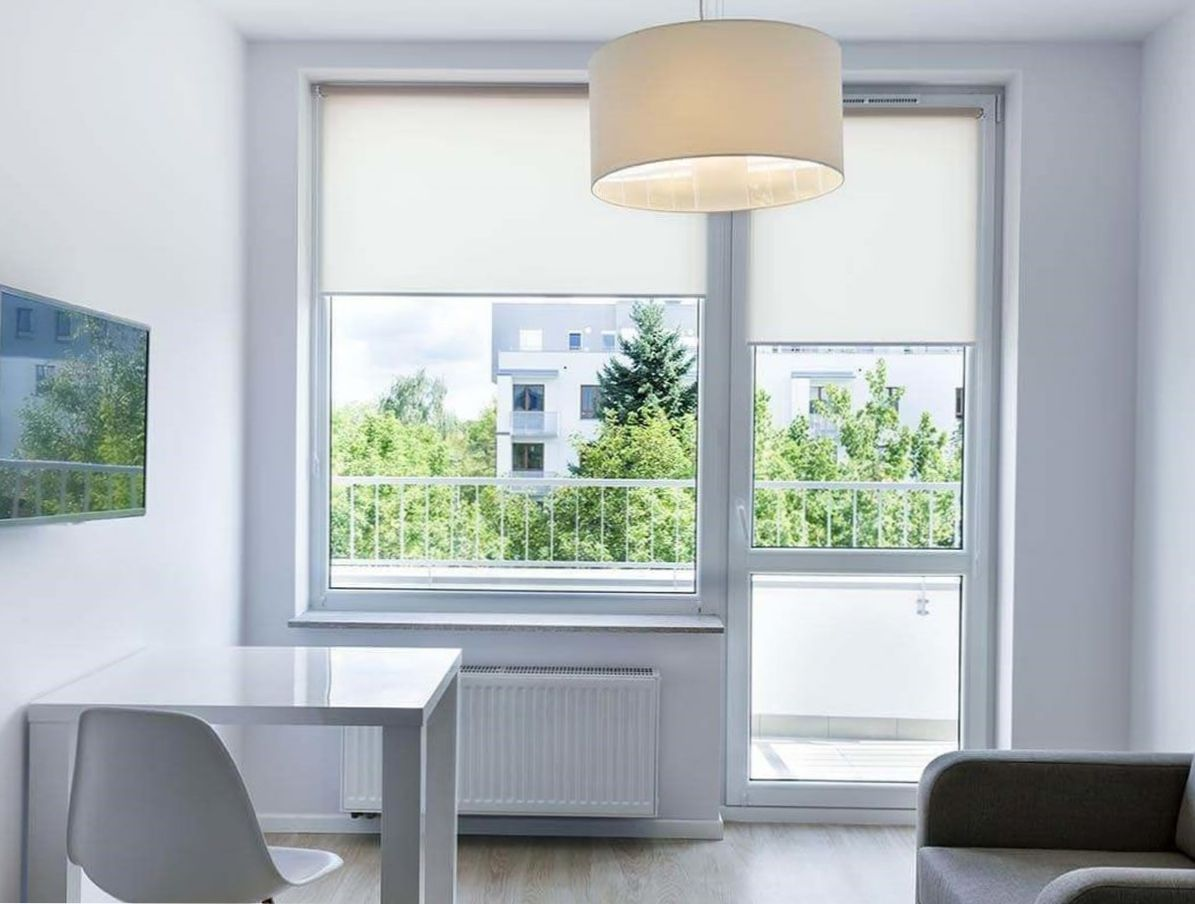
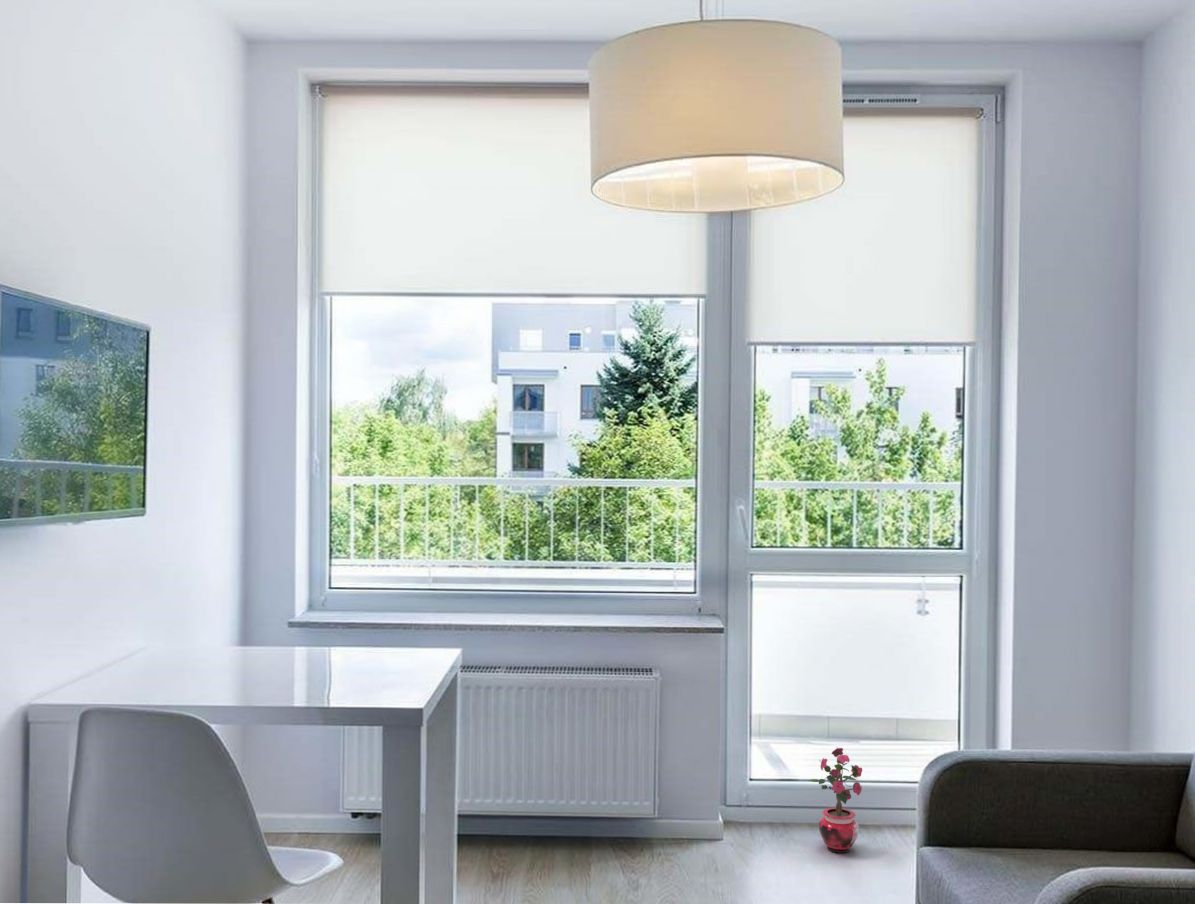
+ potted plant [808,747,863,854]
